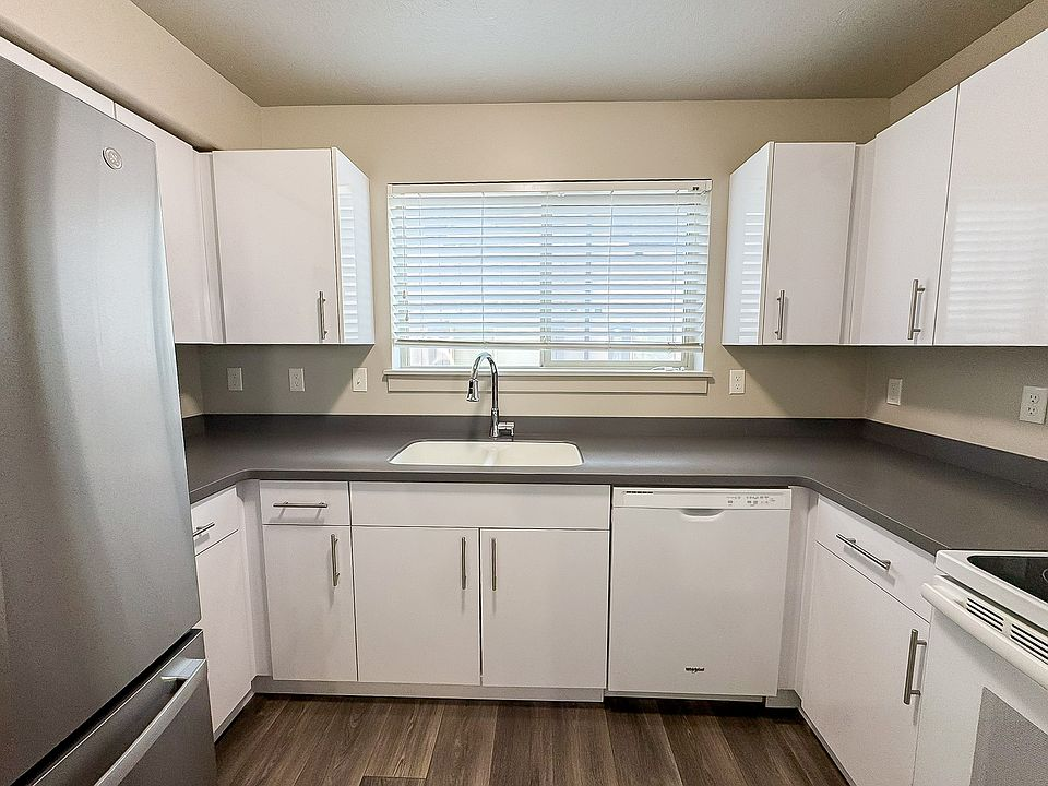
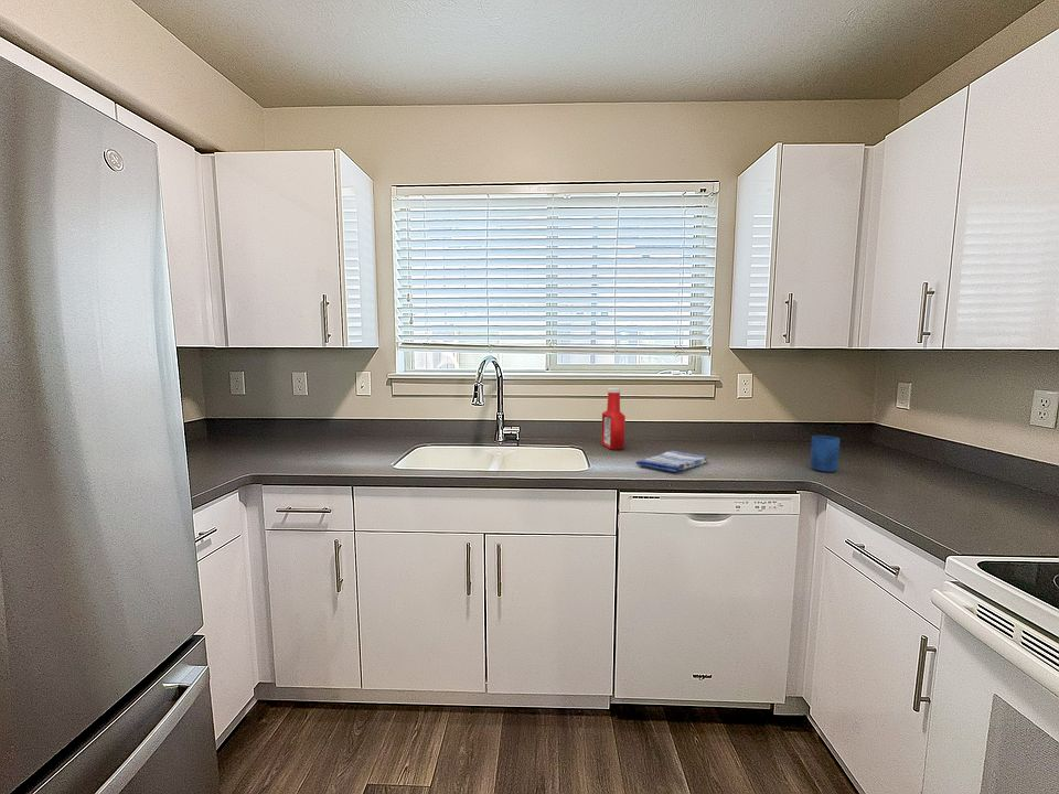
+ soap bottle [600,387,627,451]
+ mug [810,434,841,473]
+ dish towel [634,450,709,473]
